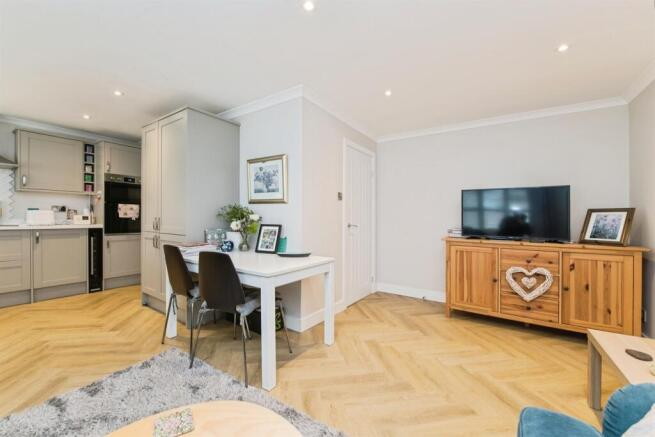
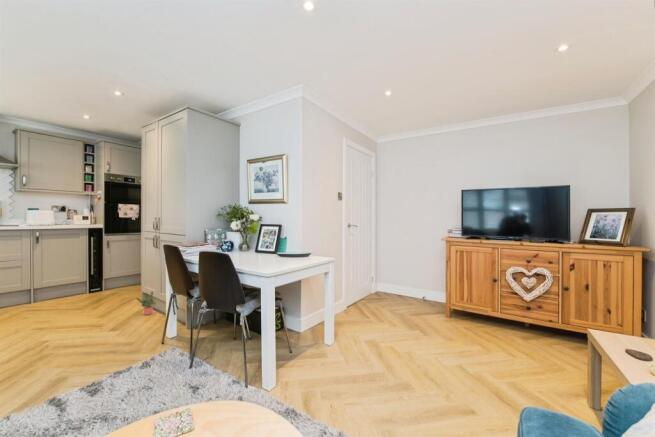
+ potted plant [135,291,157,316]
